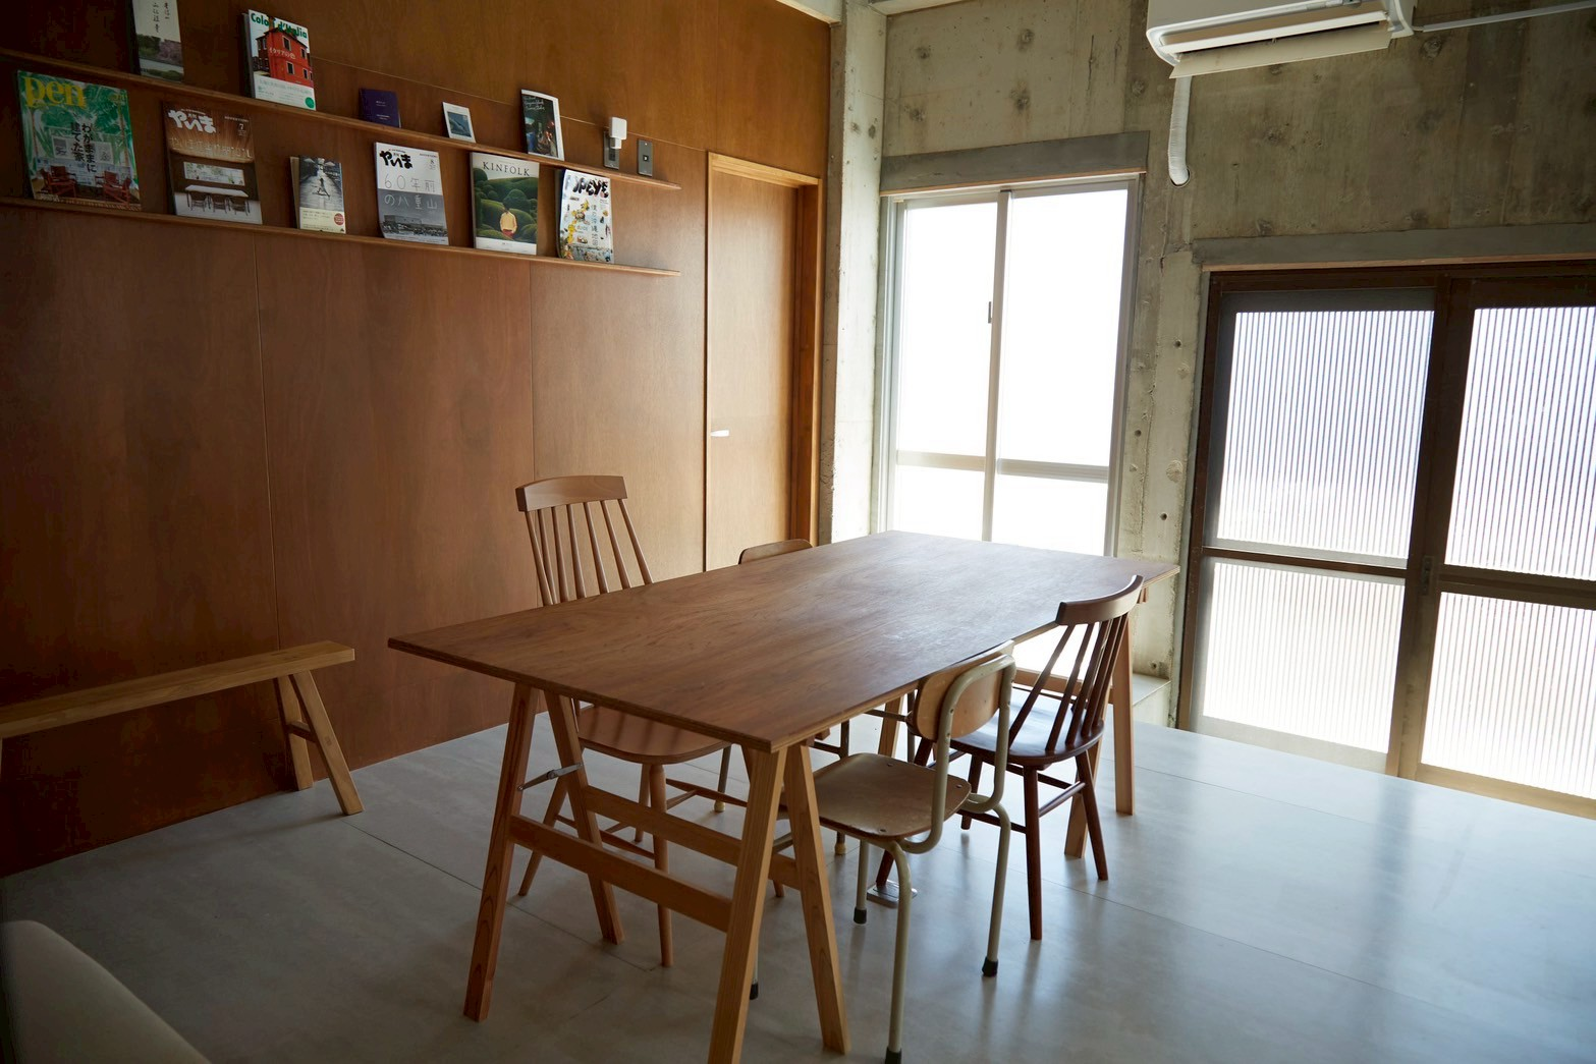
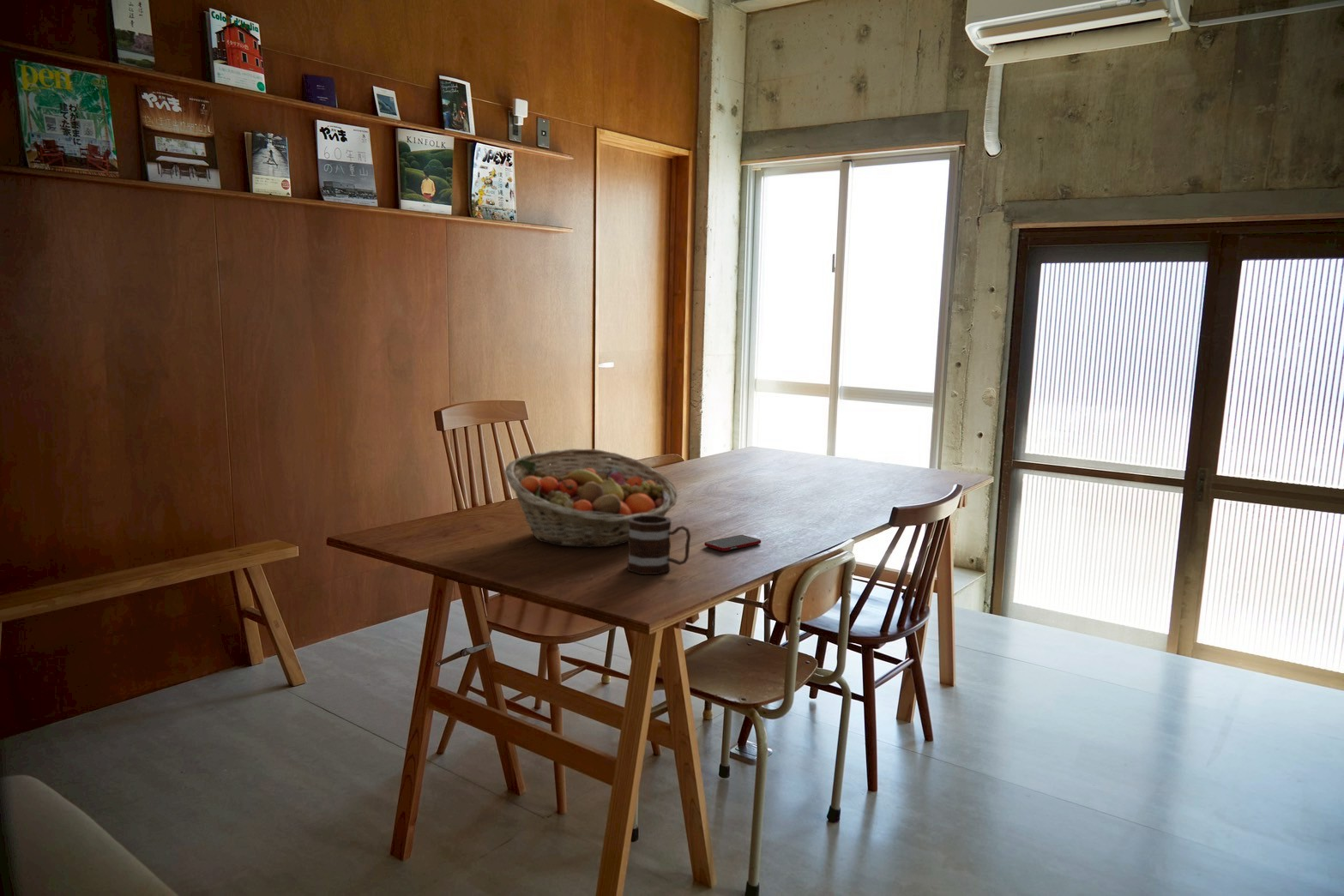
+ mug [627,515,691,575]
+ fruit basket [503,448,679,548]
+ cell phone [703,534,762,552]
